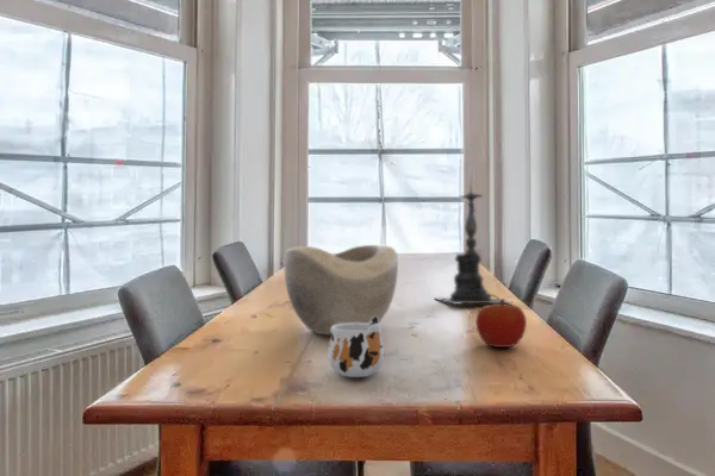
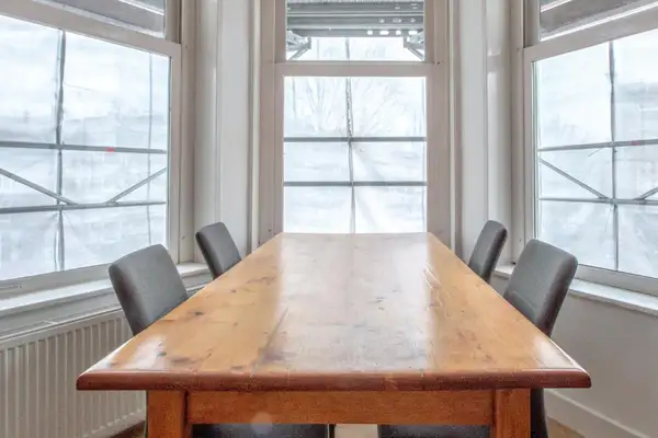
- fruit [474,294,528,349]
- candle holder [435,176,512,306]
- mug [327,317,386,378]
- decorative bowl [284,244,399,336]
